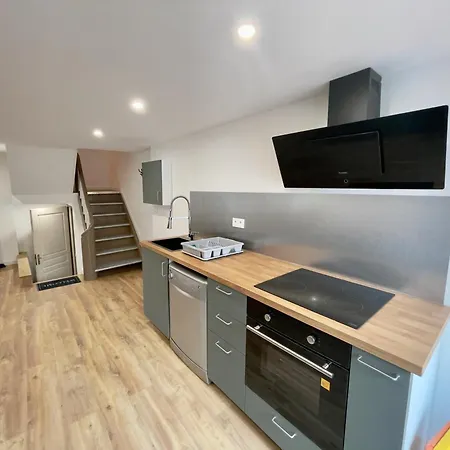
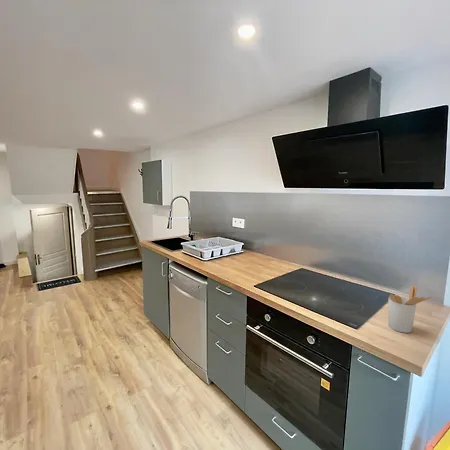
+ utensil holder [388,285,432,334]
